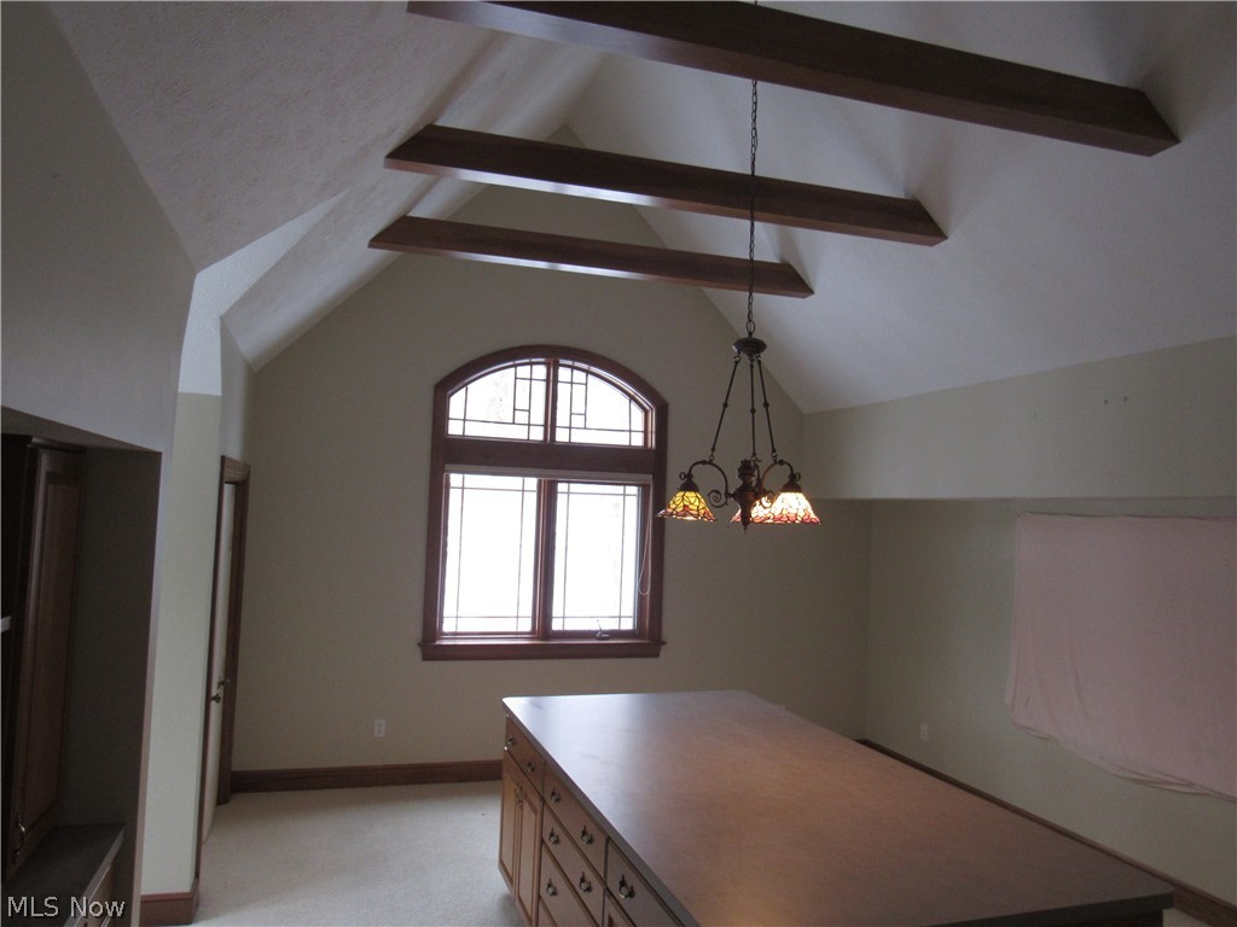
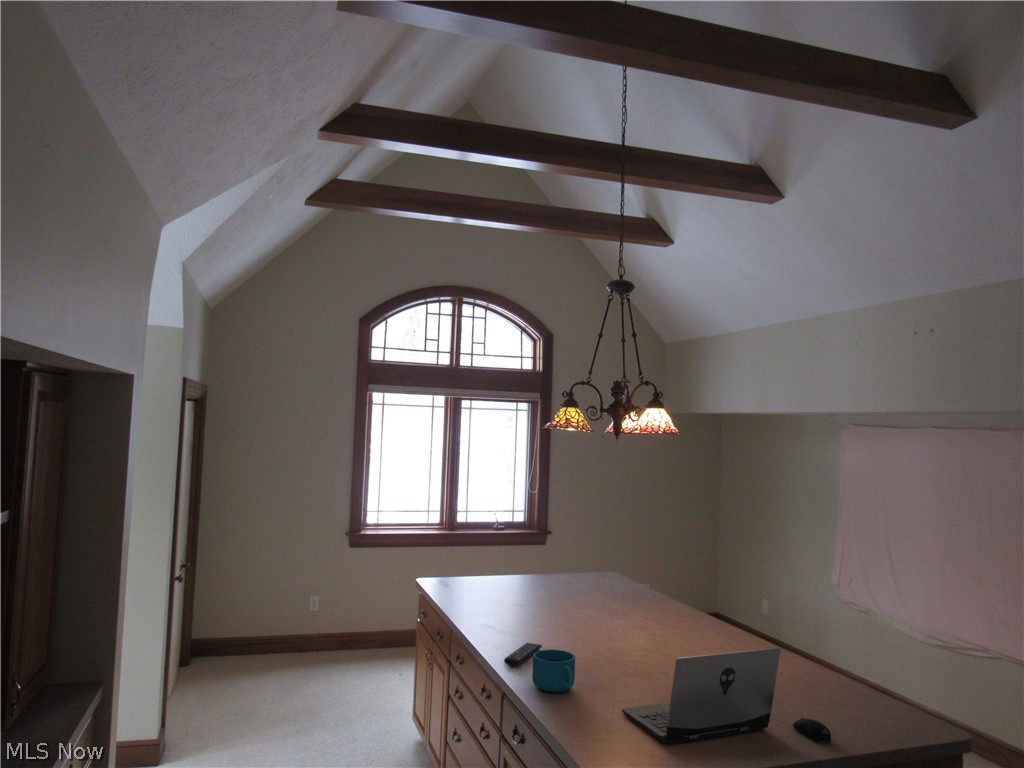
+ remote control [503,642,543,667]
+ laptop [621,646,781,745]
+ computer mouse [792,717,832,744]
+ cup [531,649,576,693]
